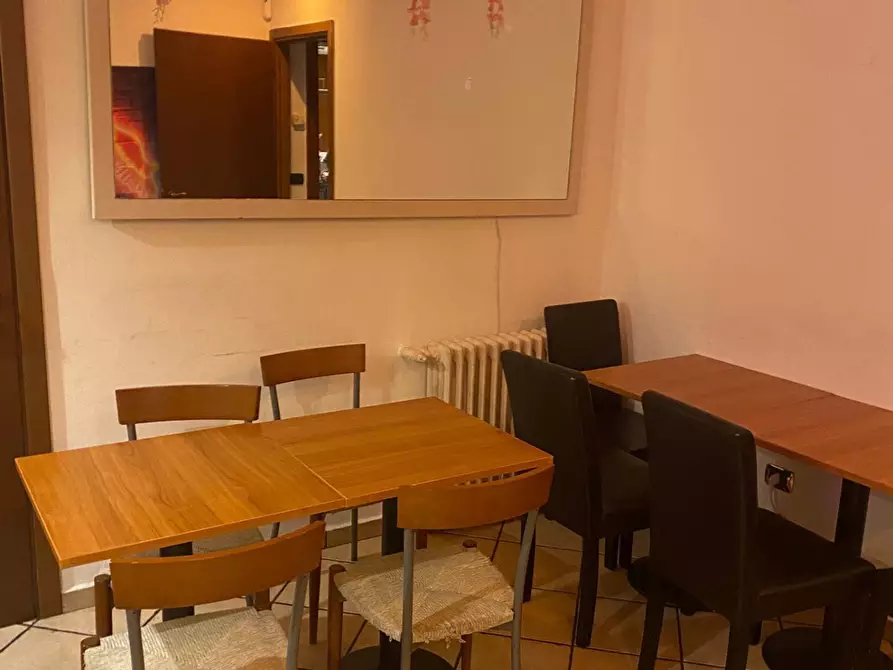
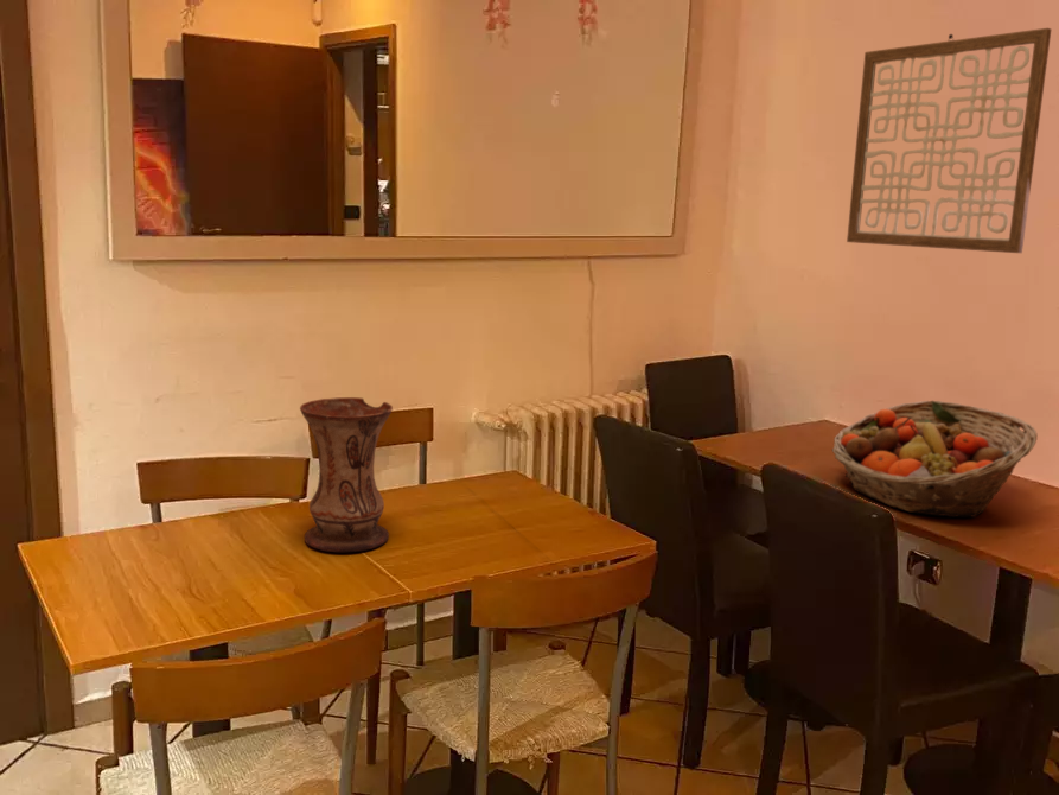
+ fruit basket [831,400,1039,519]
+ wall art [846,27,1052,254]
+ vase [299,396,394,553]
